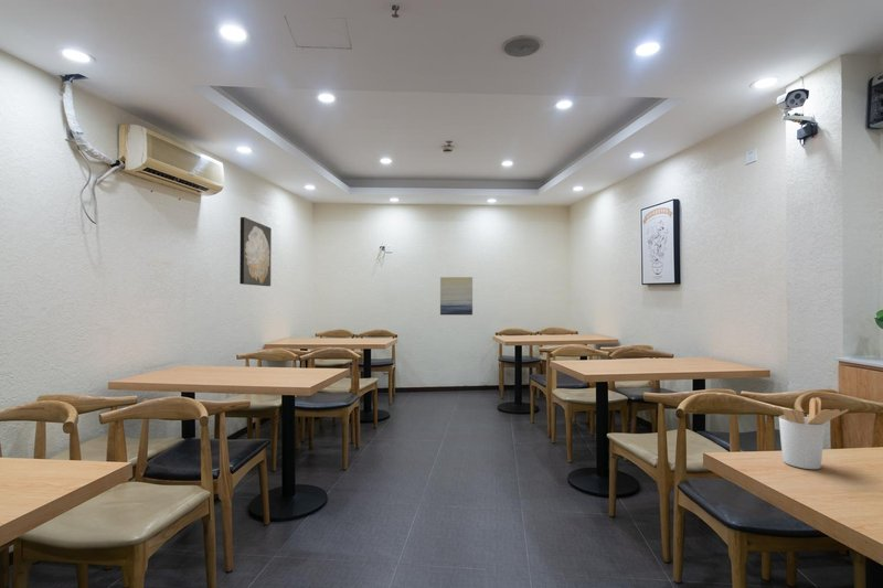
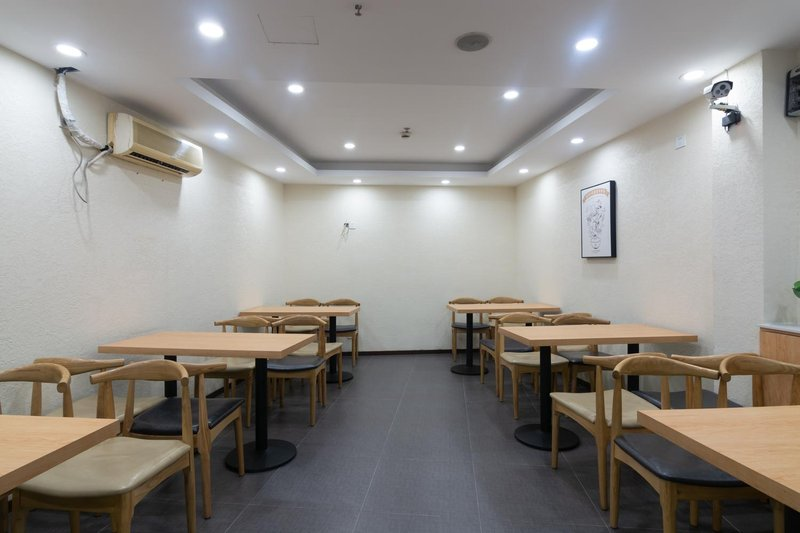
- utensil holder [778,396,850,470]
- wall art [439,276,474,316]
- wall art [238,216,273,287]
